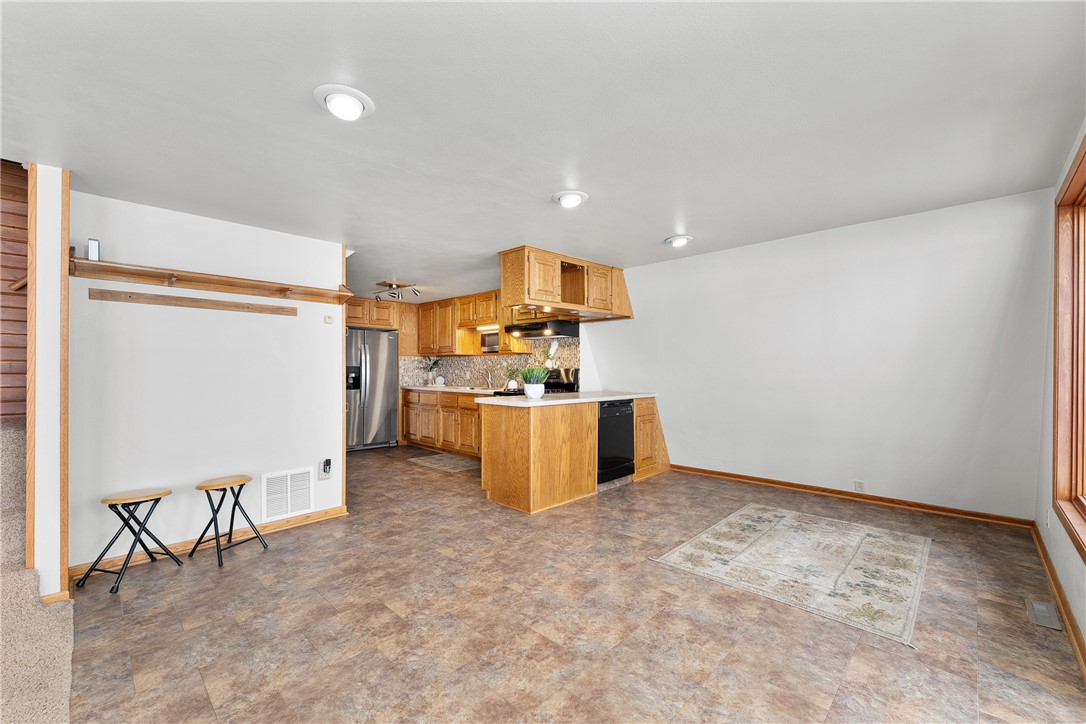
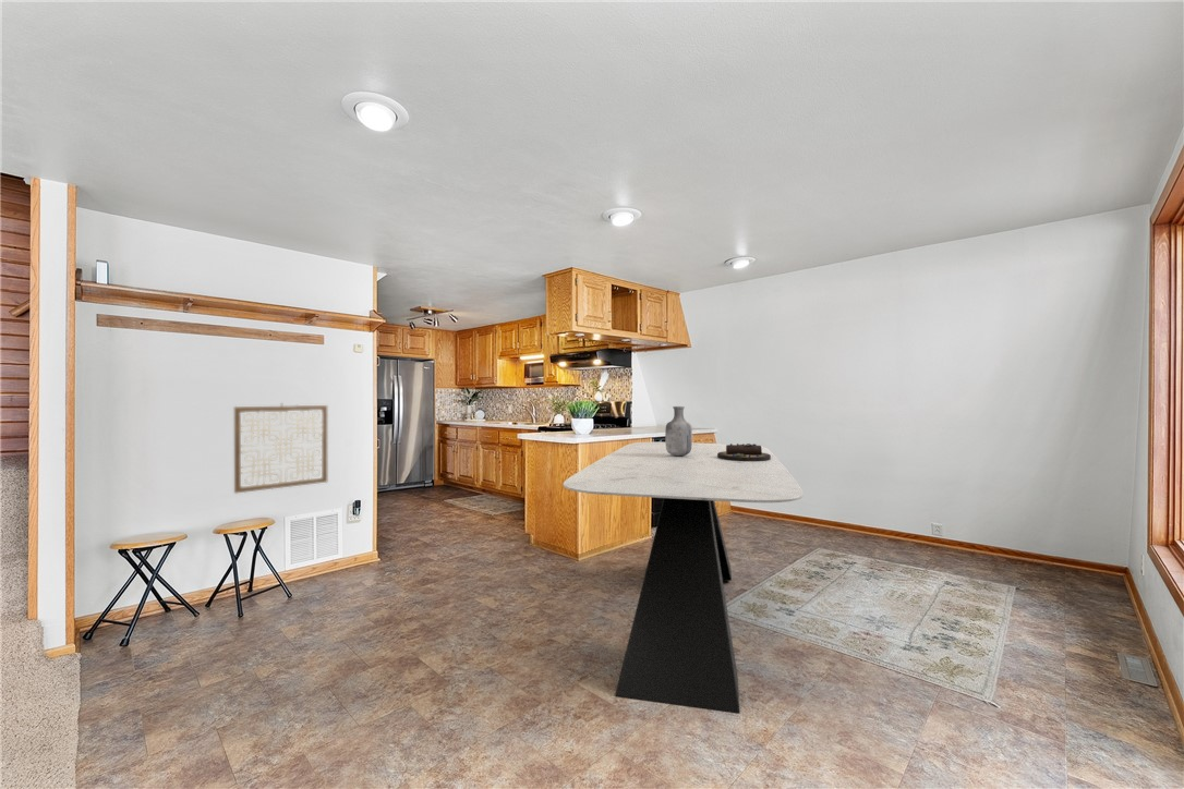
+ decorative bowl [717,442,771,461]
+ dining table [563,441,805,715]
+ wall art [233,402,328,495]
+ vase [664,405,693,457]
